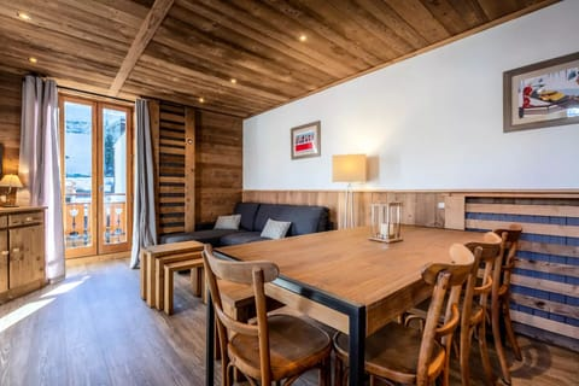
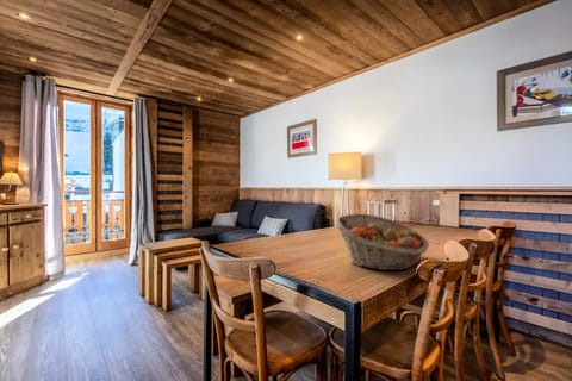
+ fruit basket [334,213,430,271]
